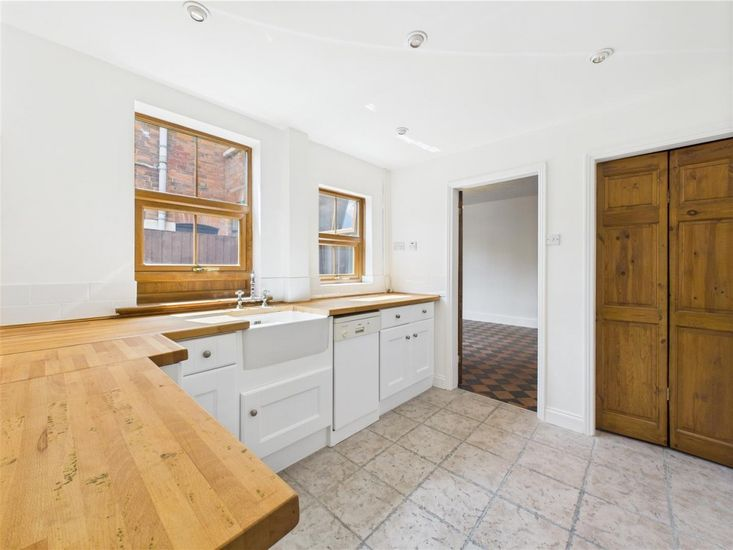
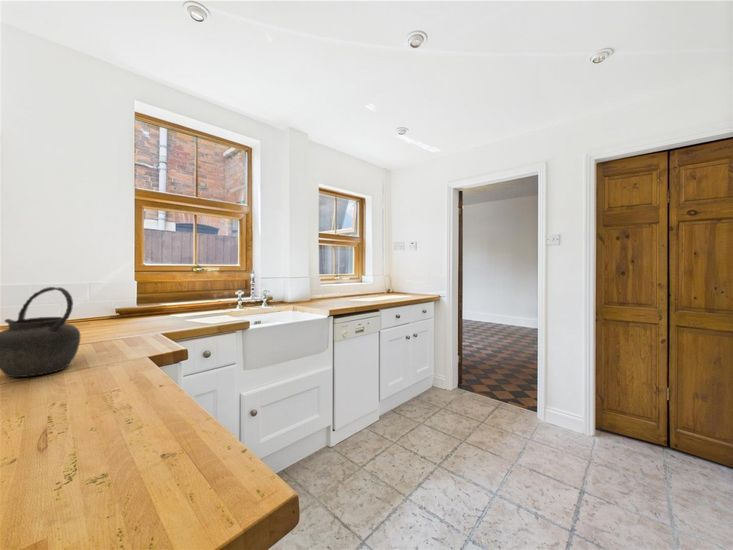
+ kettle [0,286,82,378]
